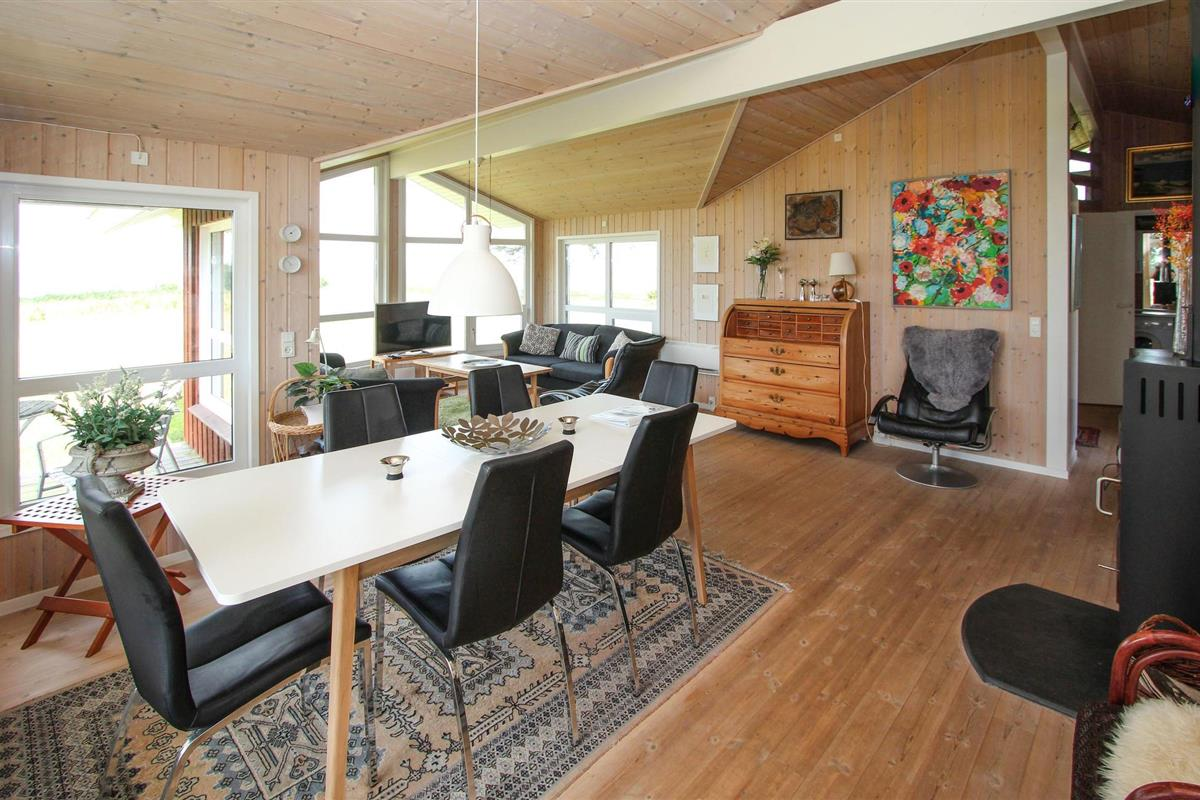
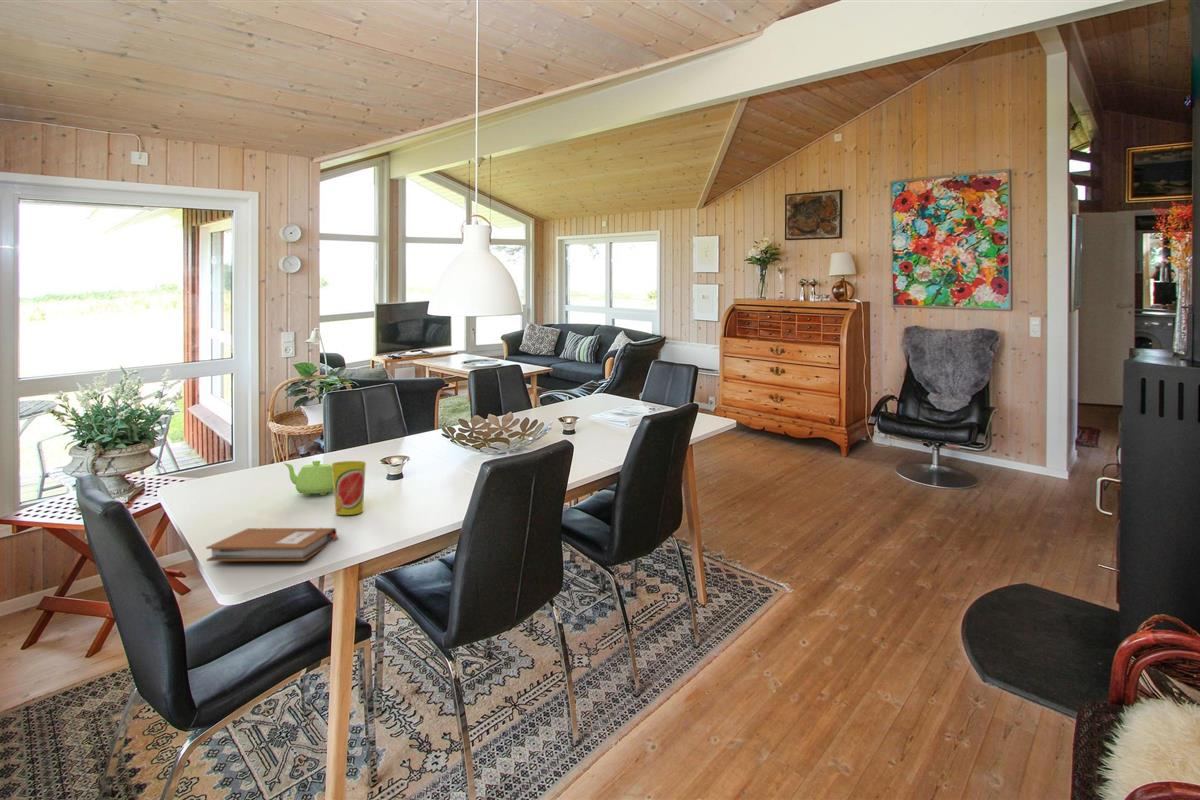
+ notebook [205,527,339,562]
+ cup [331,460,367,516]
+ teapot [282,460,334,497]
